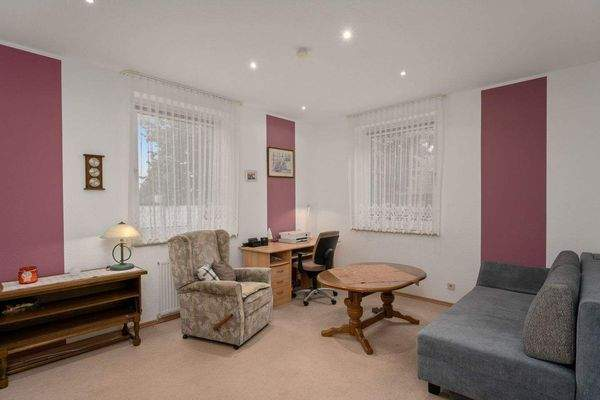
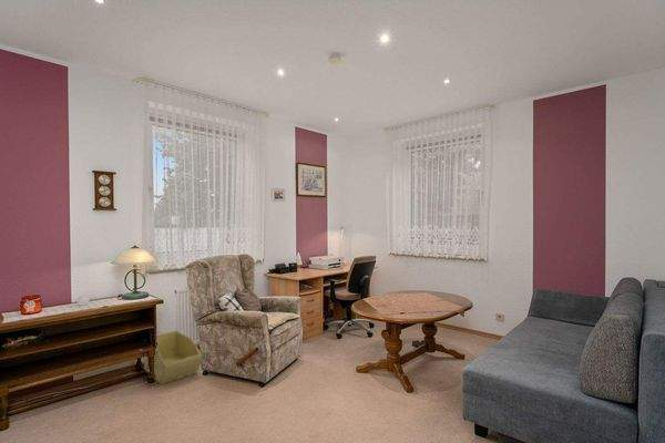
+ storage bin [142,330,203,385]
